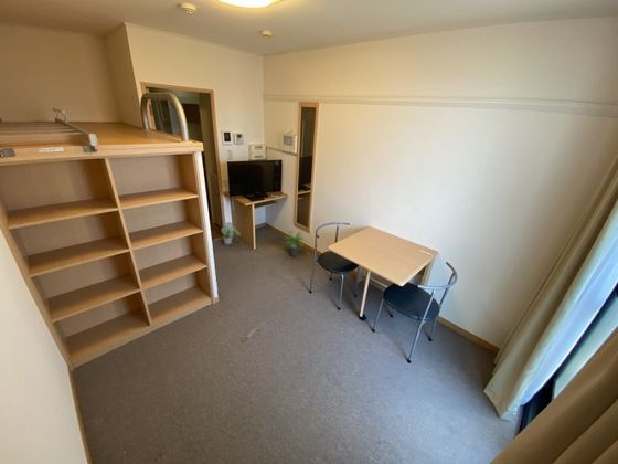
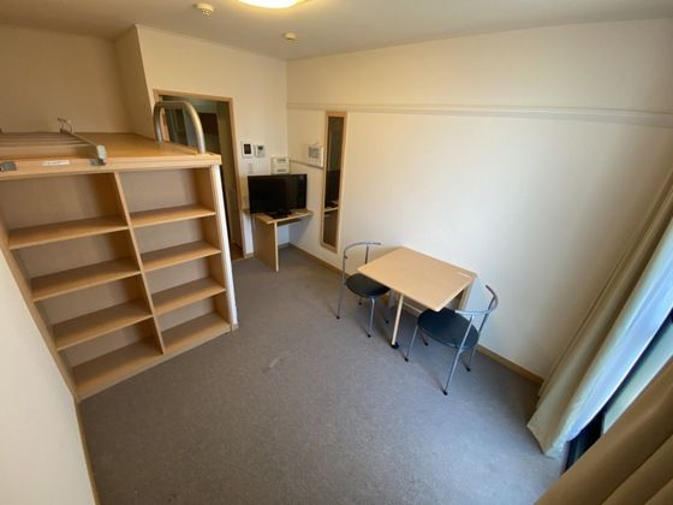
- potted plant [220,221,242,245]
- potted plant [283,230,306,257]
